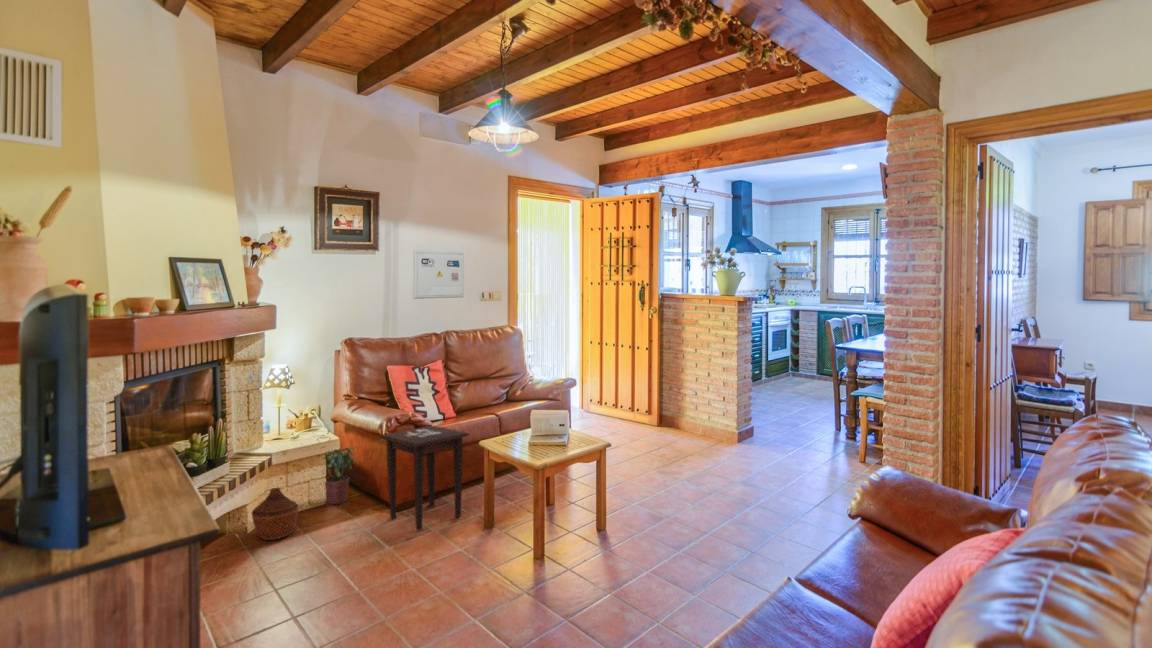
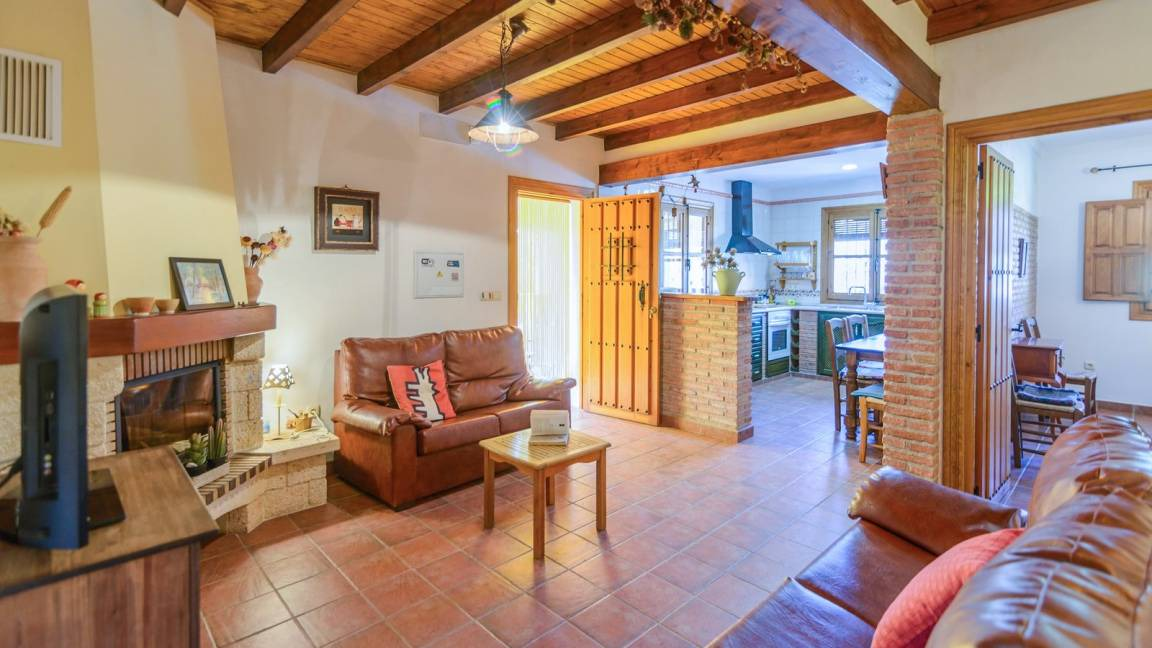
- side table [378,425,471,531]
- woven basket [251,487,299,541]
- potted plant [324,446,357,505]
